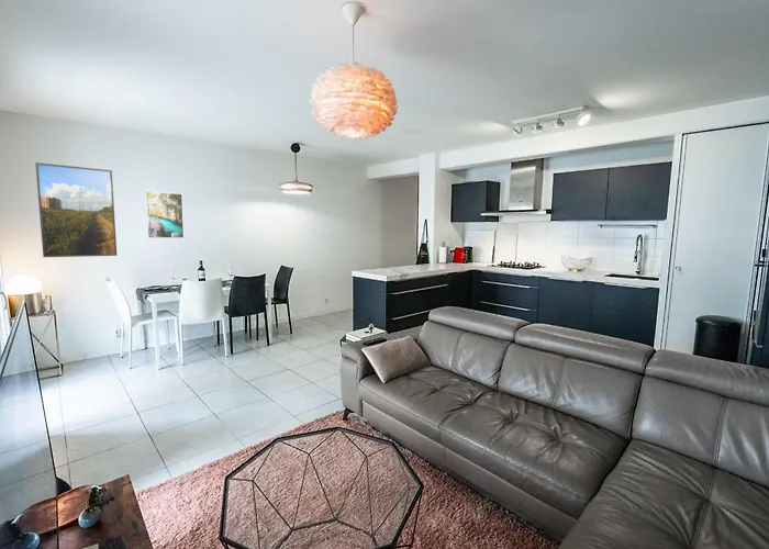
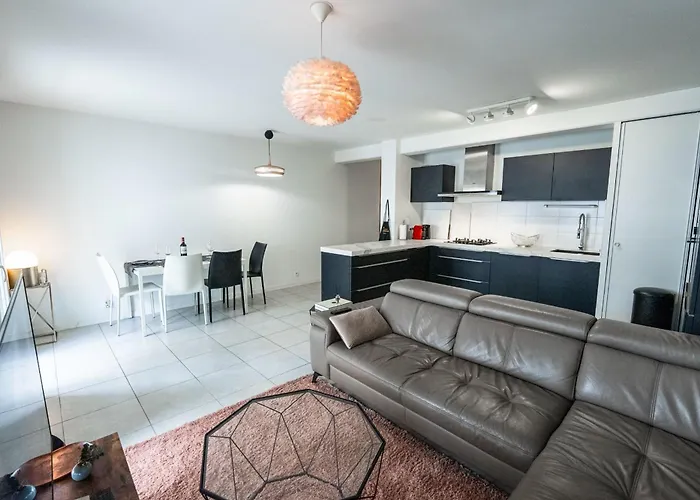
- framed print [144,190,186,239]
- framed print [34,161,118,258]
